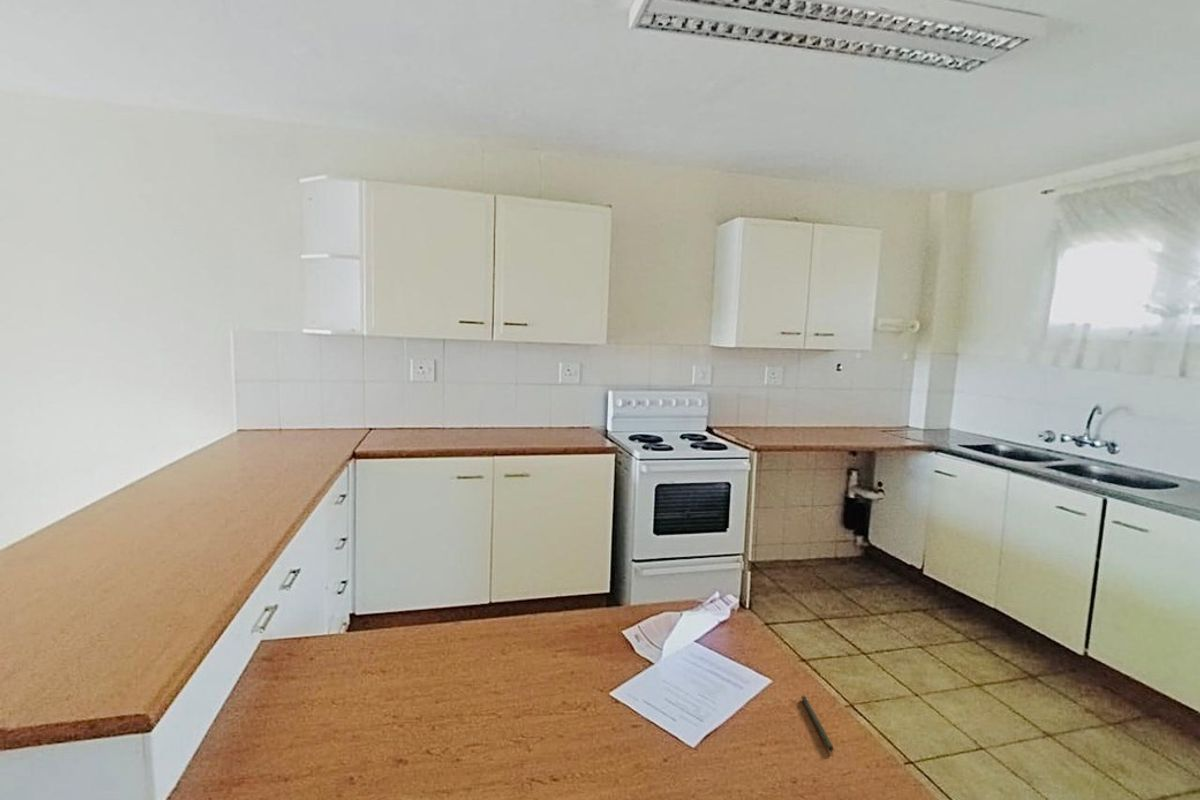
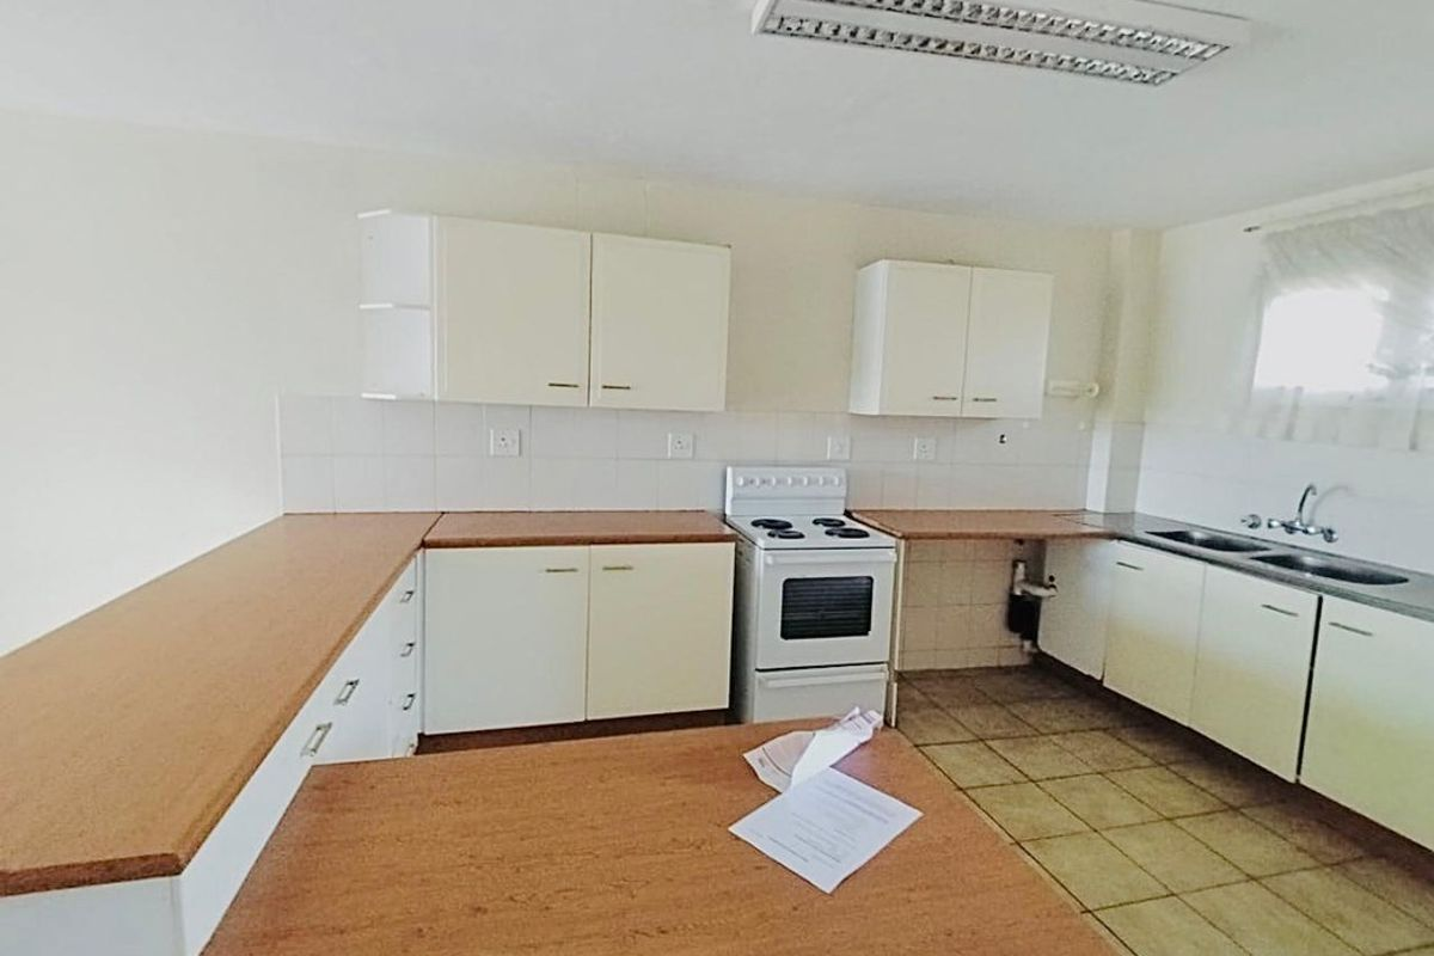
- pen [800,695,835,754]
